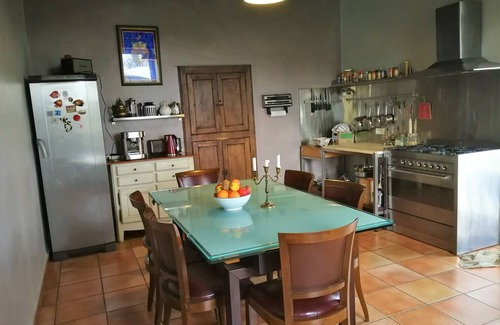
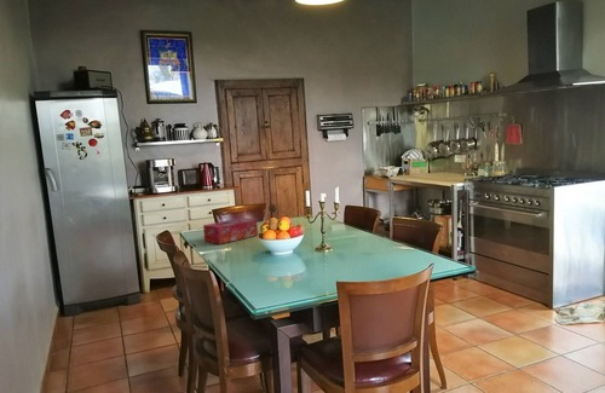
+ tissue box [202,216,259,245]
